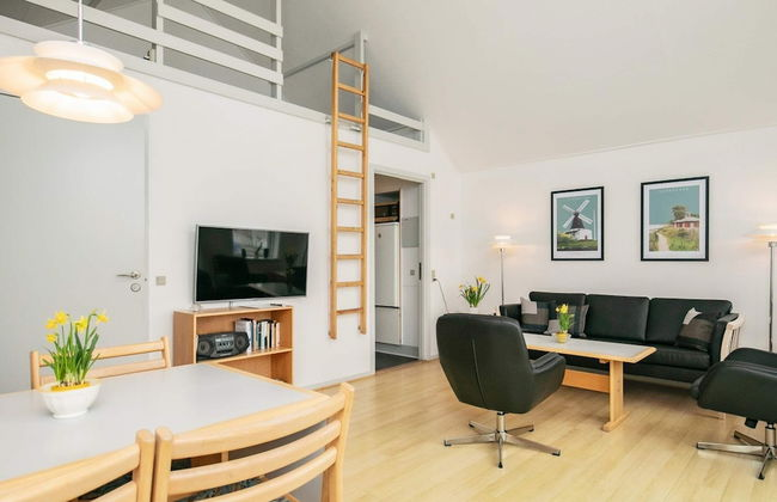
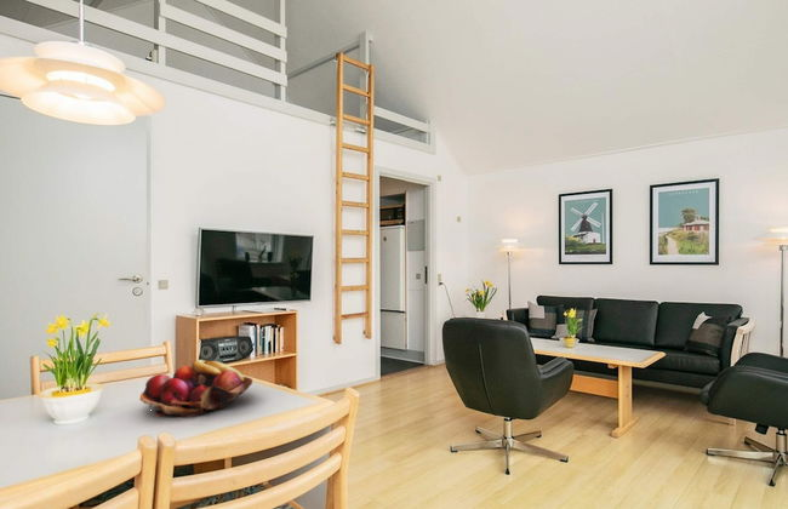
+ fruit basket [139,359,253,418]
